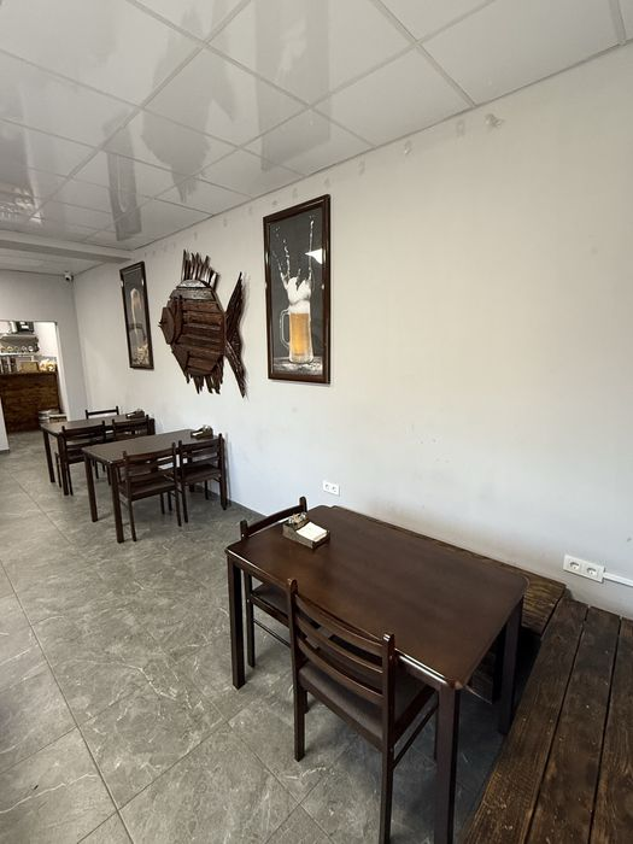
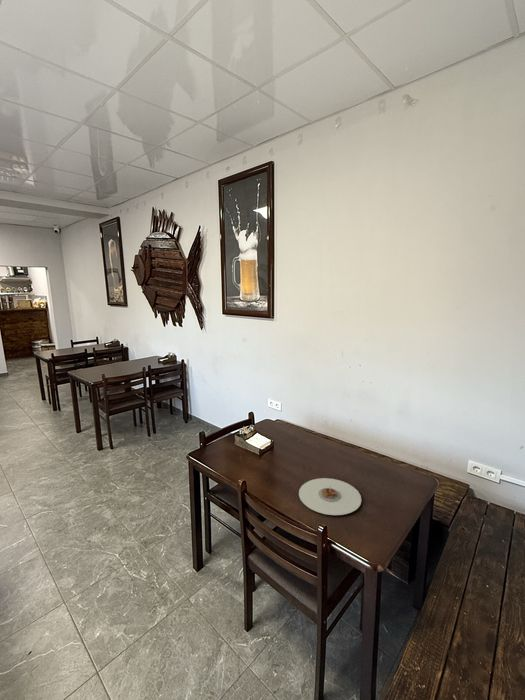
+ plate [298,477,363,516]
